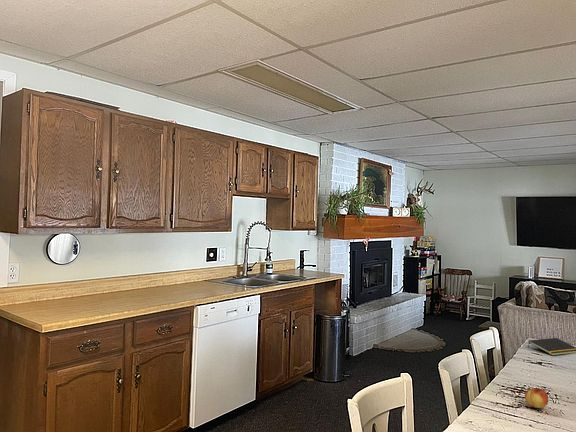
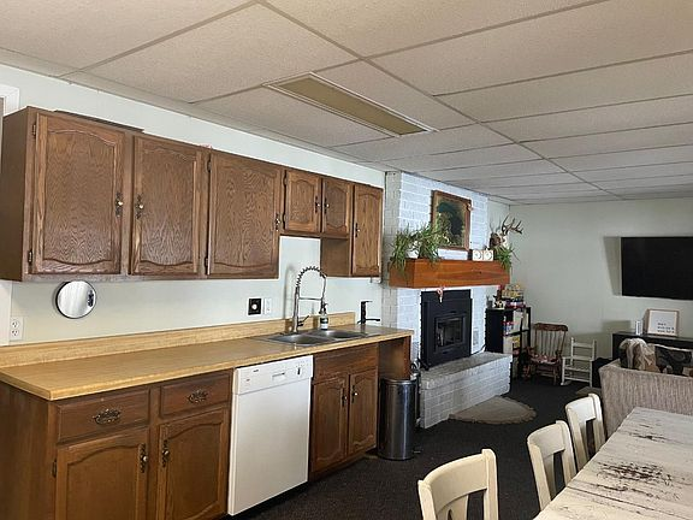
- notepad [527,337,576,356]
- fruit [524,387,549,409]
